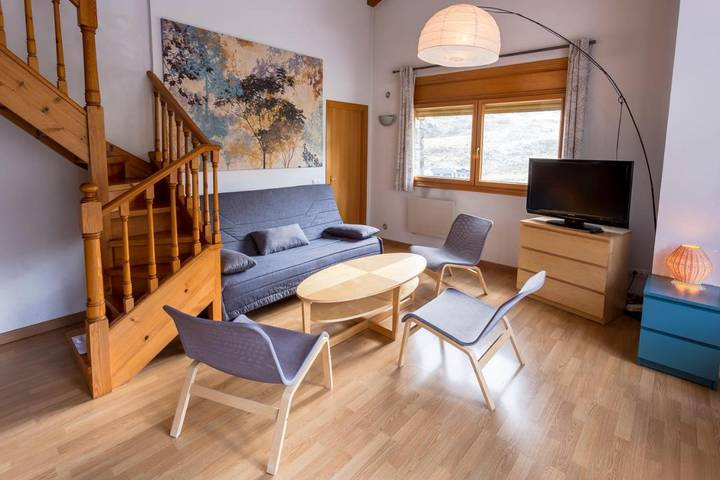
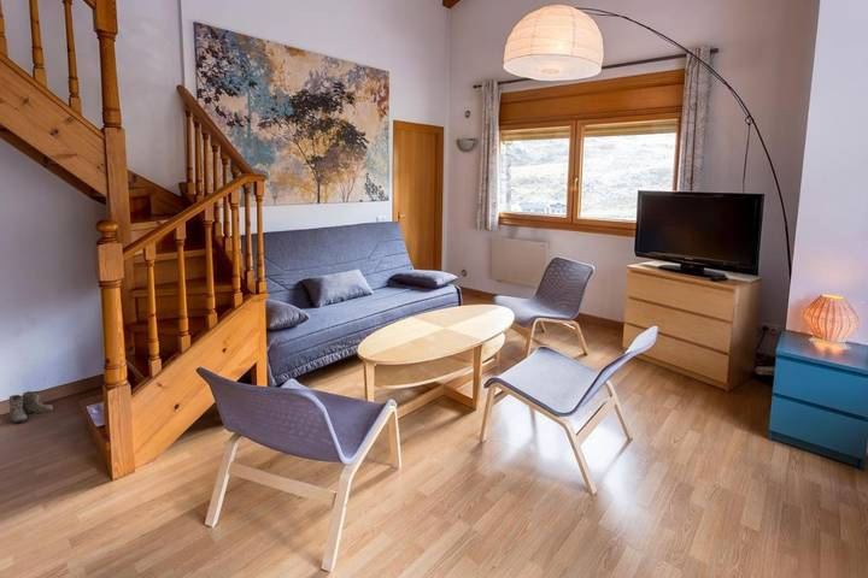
+ boots [2,390,54,424]
